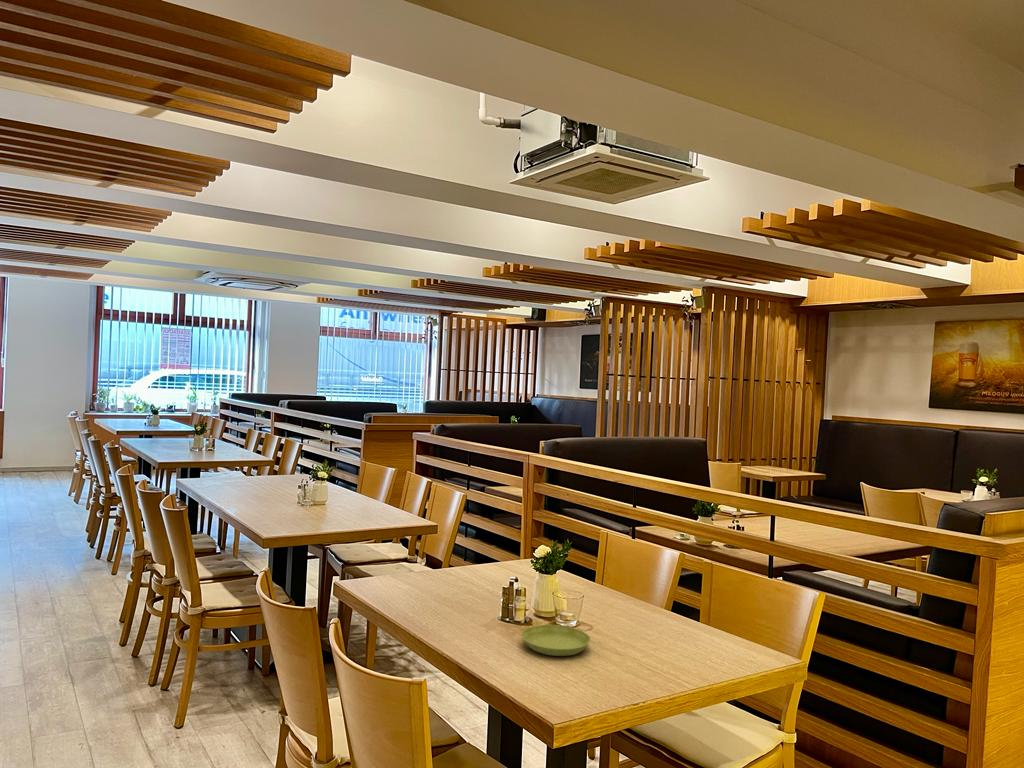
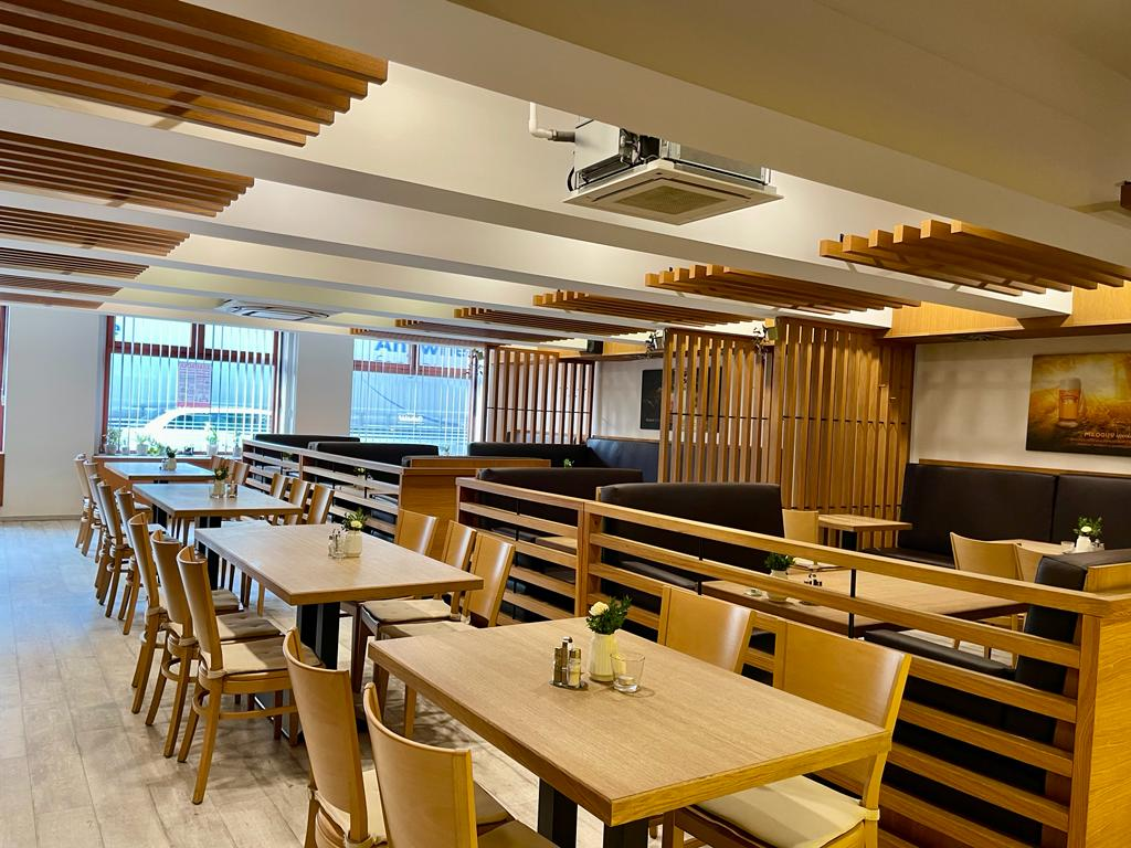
- saucer [521,624,592,657]
